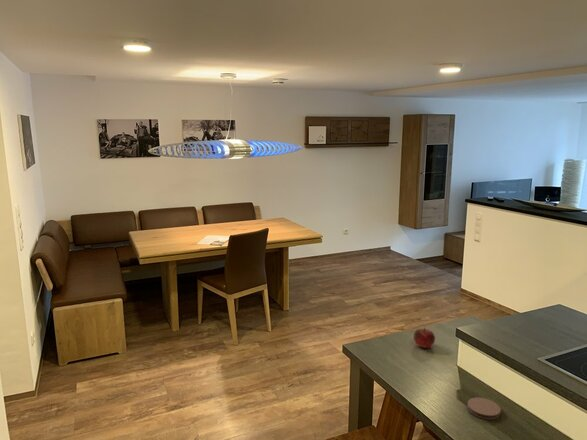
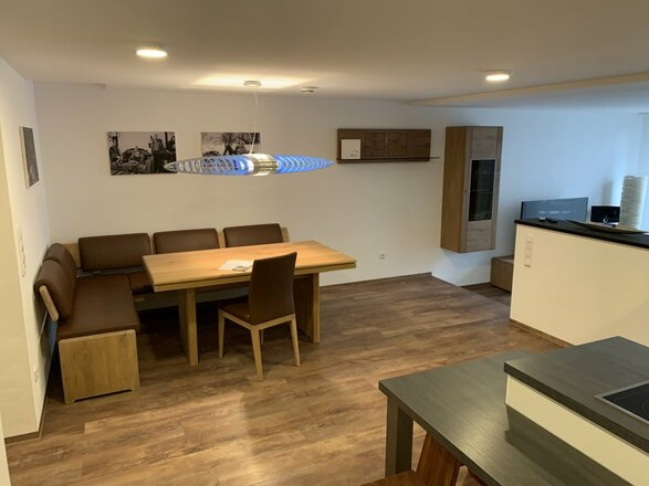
- coaster [466,397,502,420]
- fruit [413,327,436,349]
